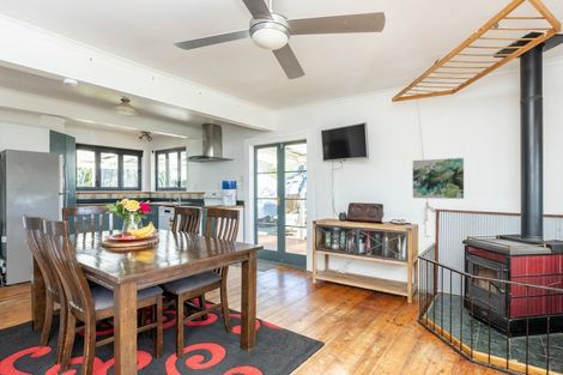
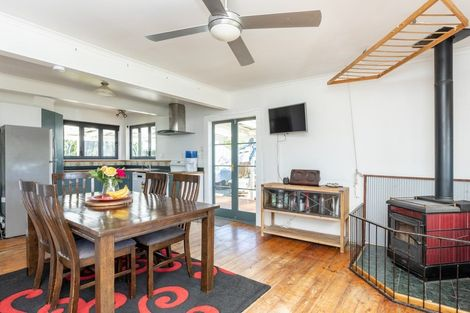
- wall art [412,157,465,200]
